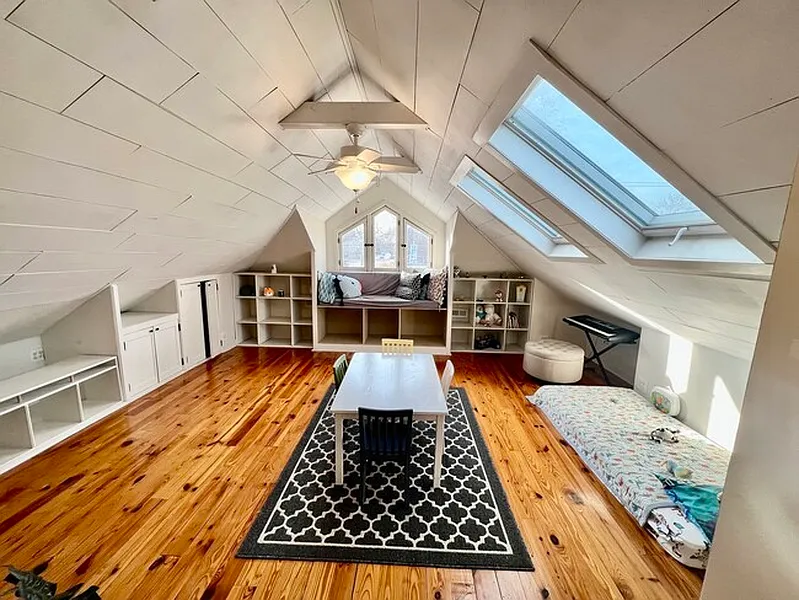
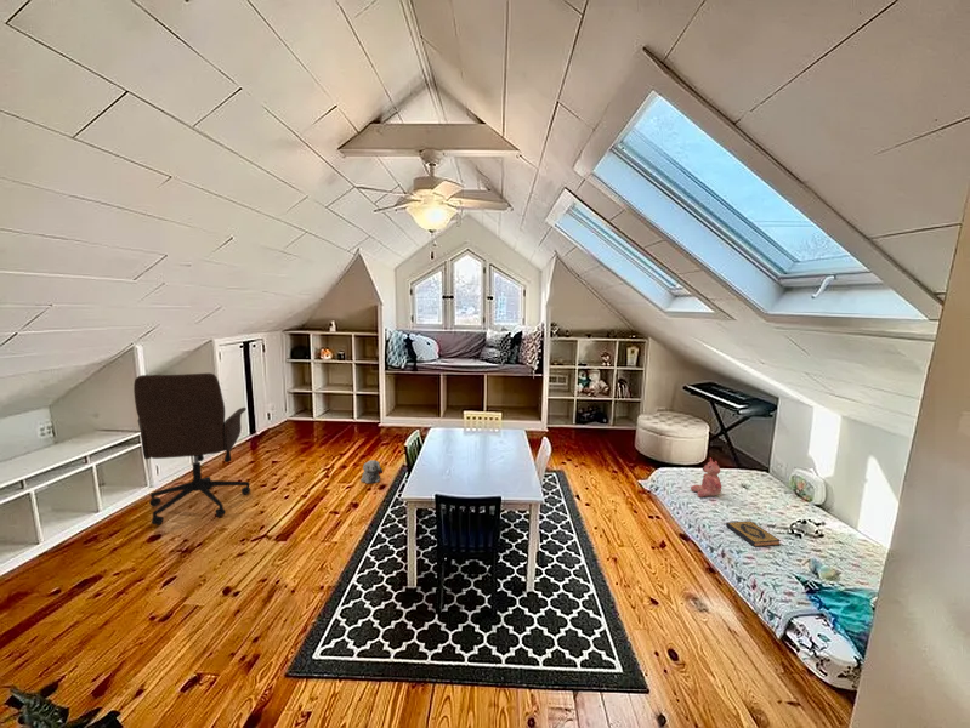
+ teddy bear [690,456,722,499]
+ hardback book [725,519,782,547]
+ office chair [132,372,253,527]
+ plush toy [359,459,384,484]
